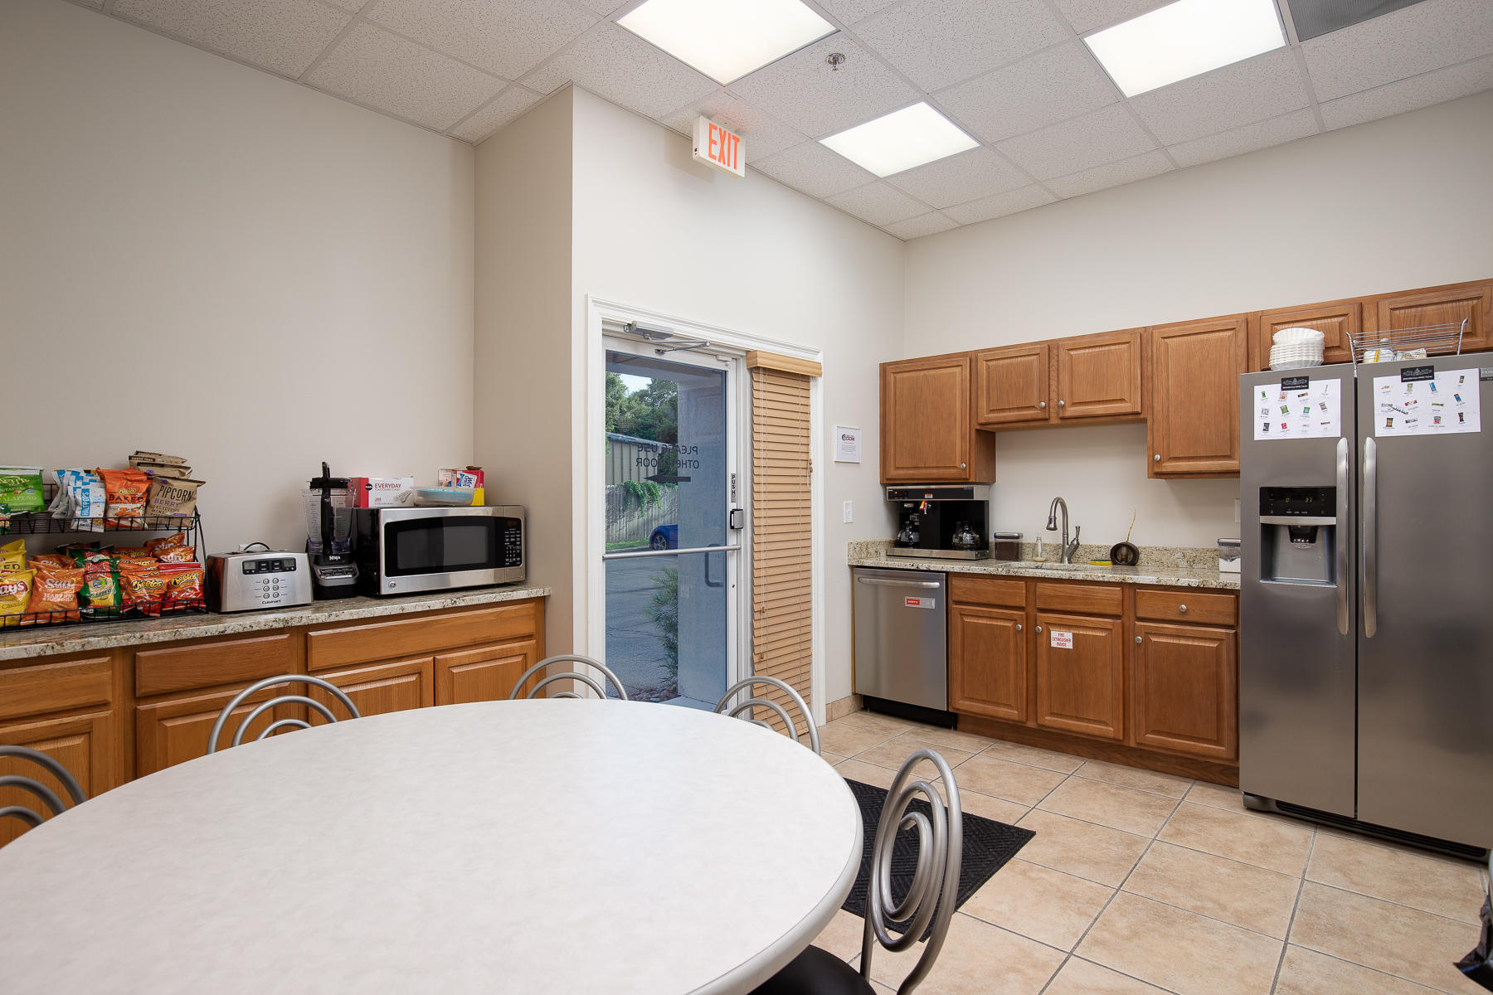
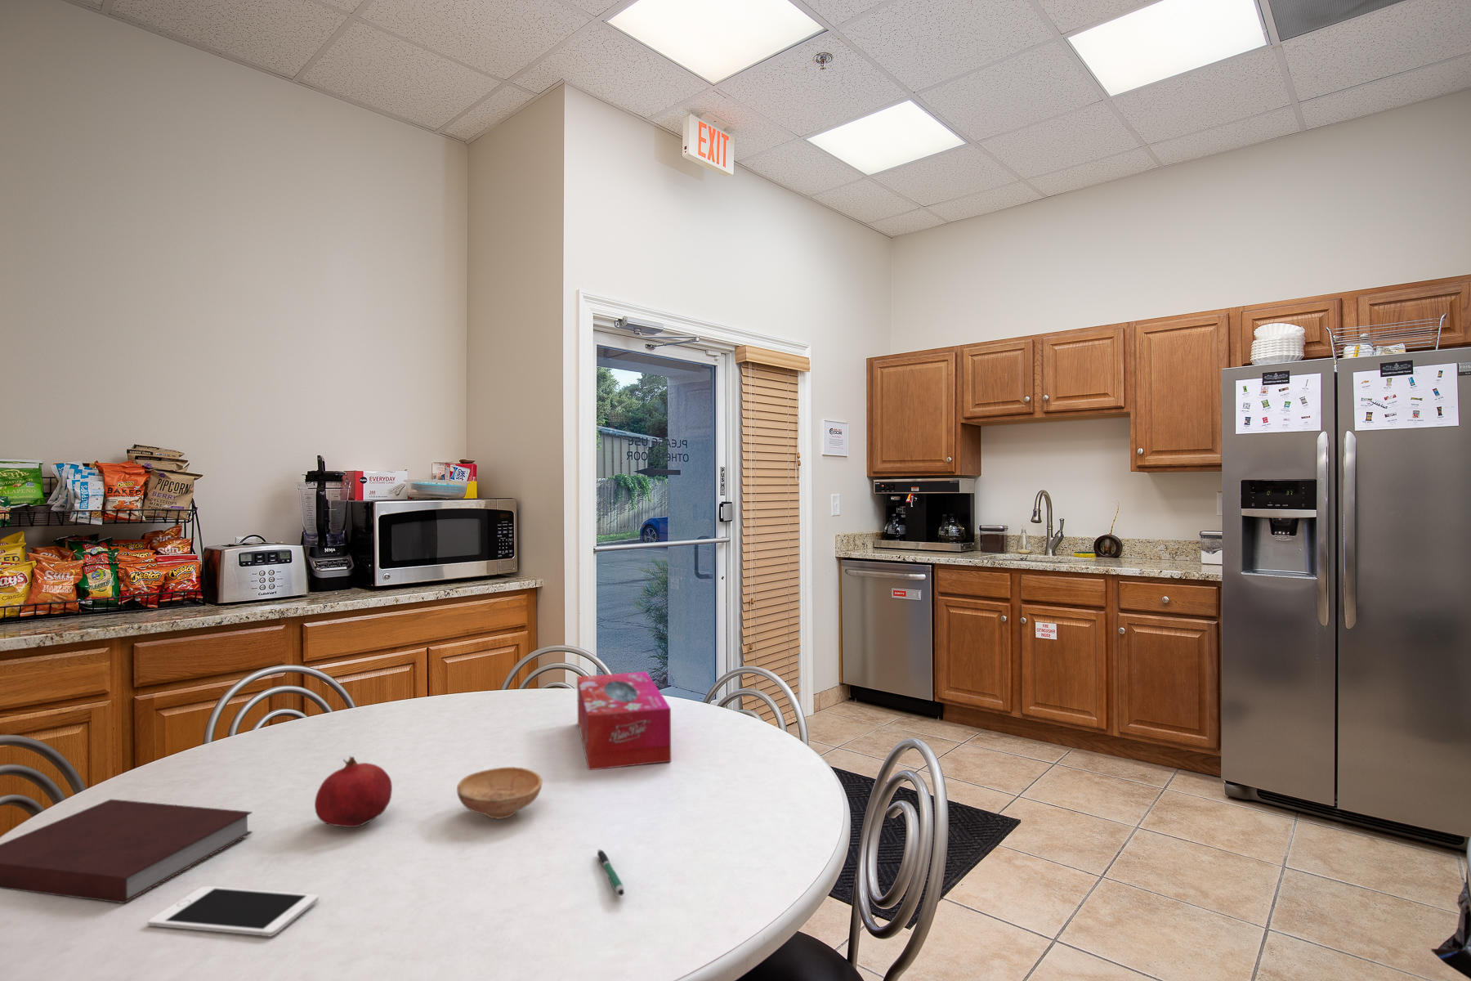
+ cell phone [147,886,320,937]
+ bowl [456,766,544,820]
+ tissue box [576,671,672,771]
+ fruit [314,755,393,828]
+ notebook [0,798,253,904]
+ pen [596,849,625,897]
